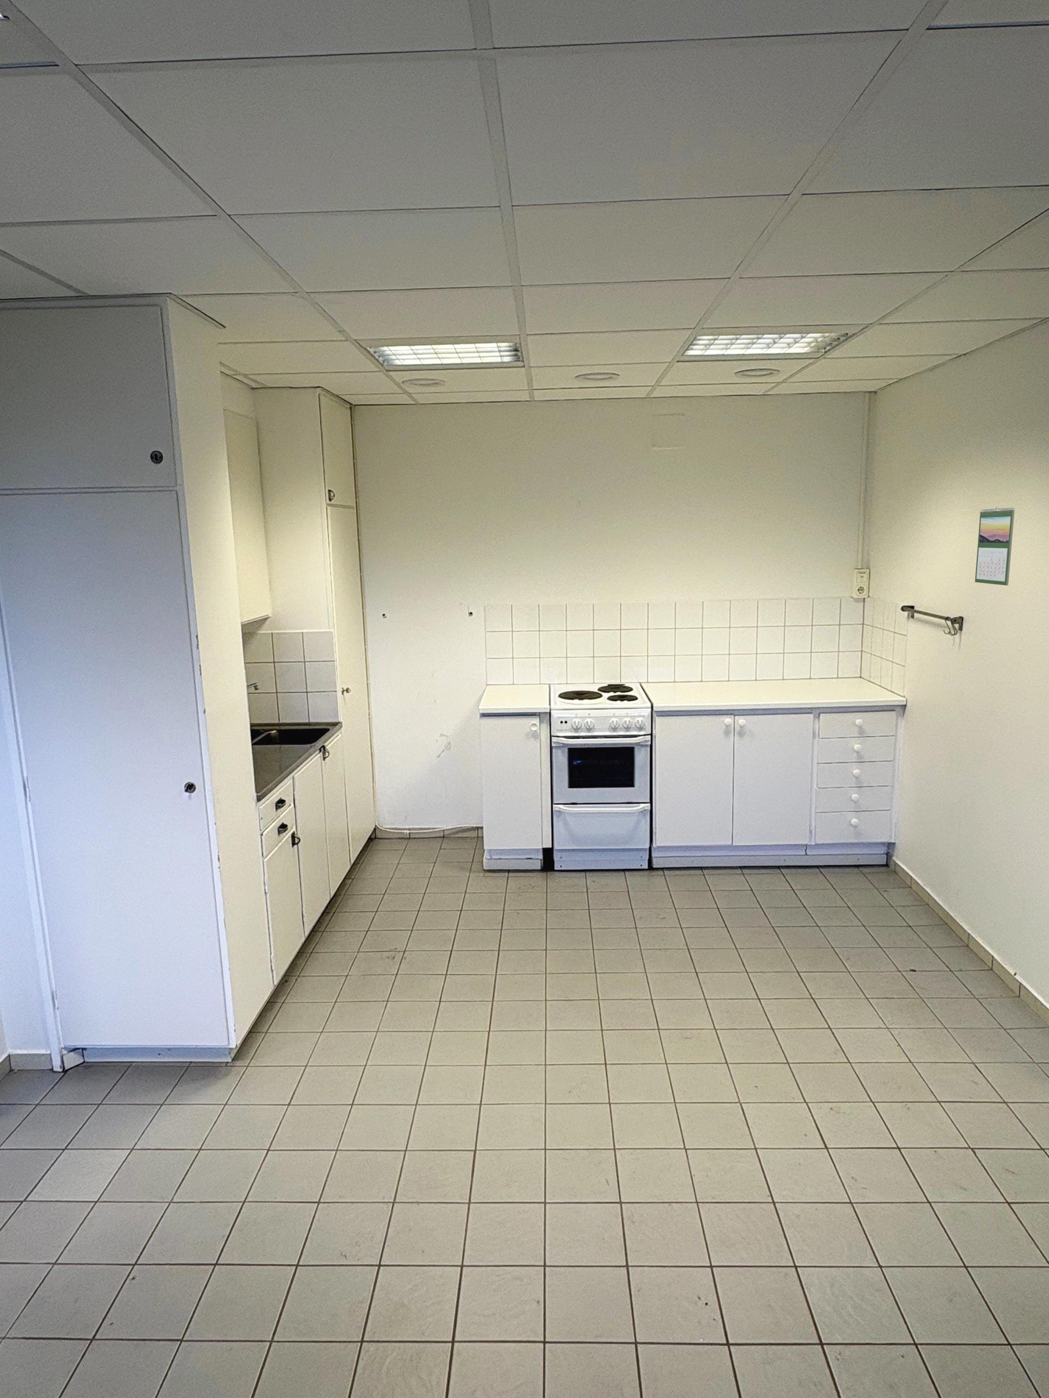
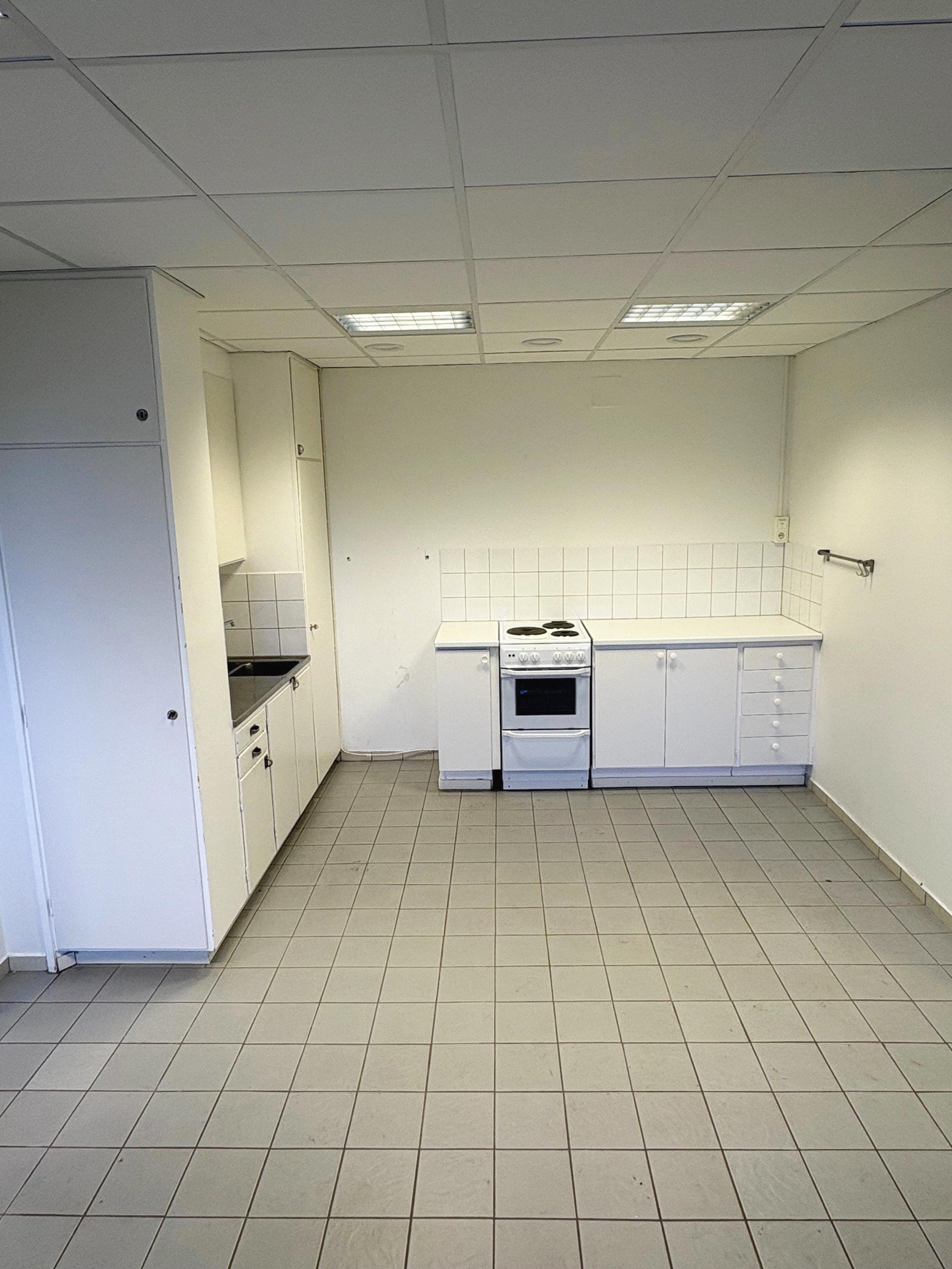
- calendar [974,507,1015,586]
